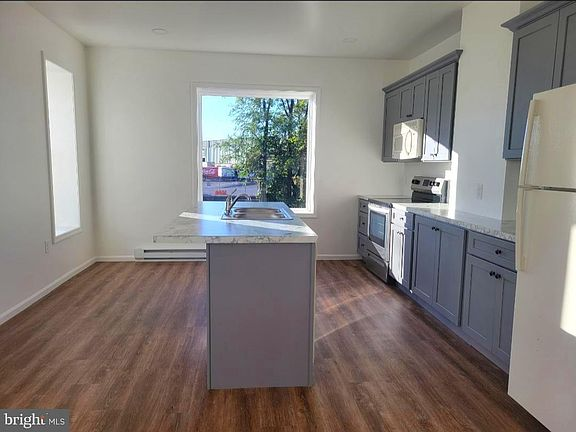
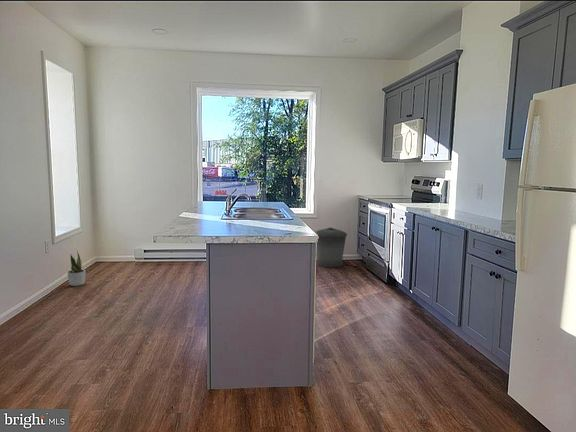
+ trash can [315,227,348,268]
+ potted plant [66,250,86,287]
